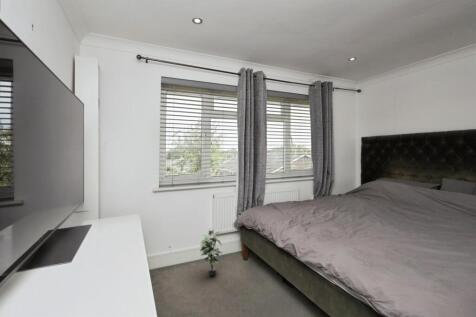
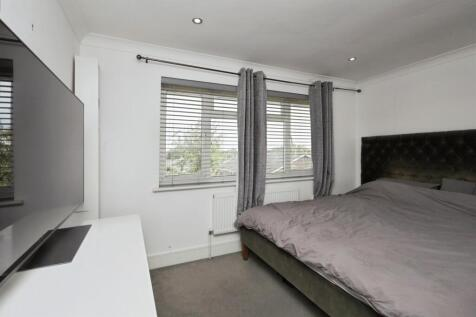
- potted plant [199,231,224,277]
